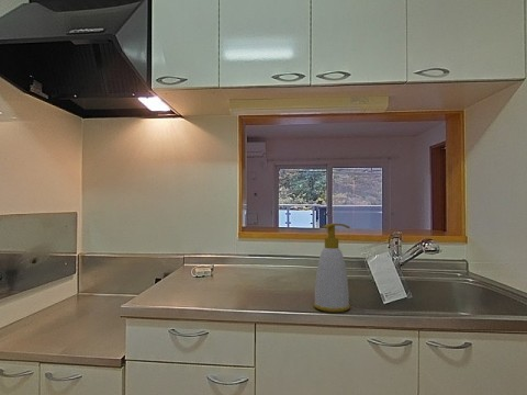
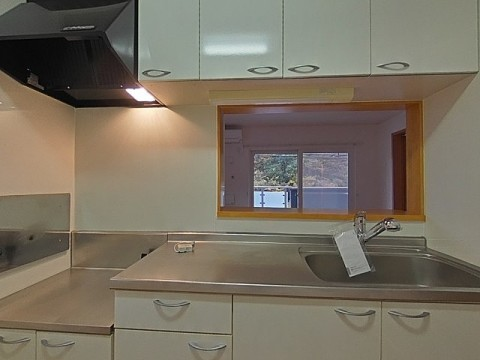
- soap bottle [313,223,351,313]
